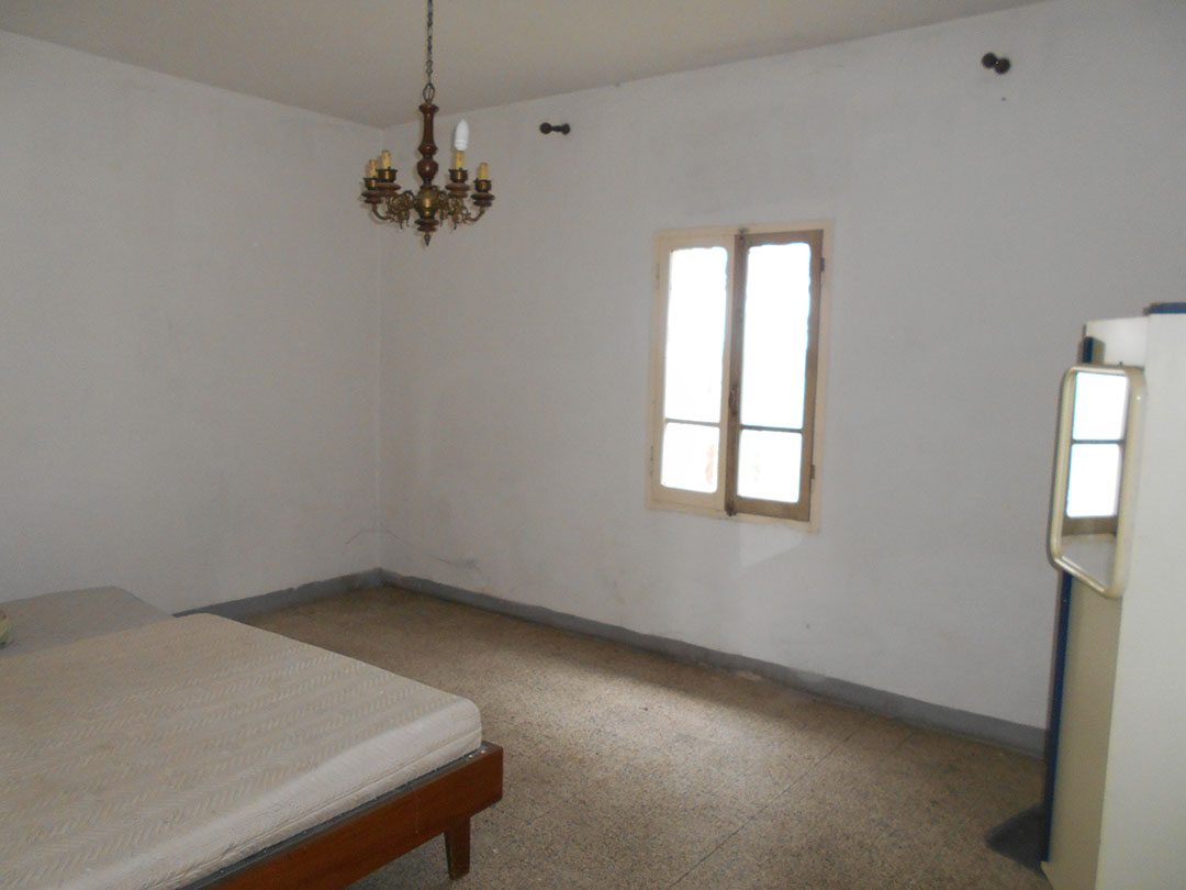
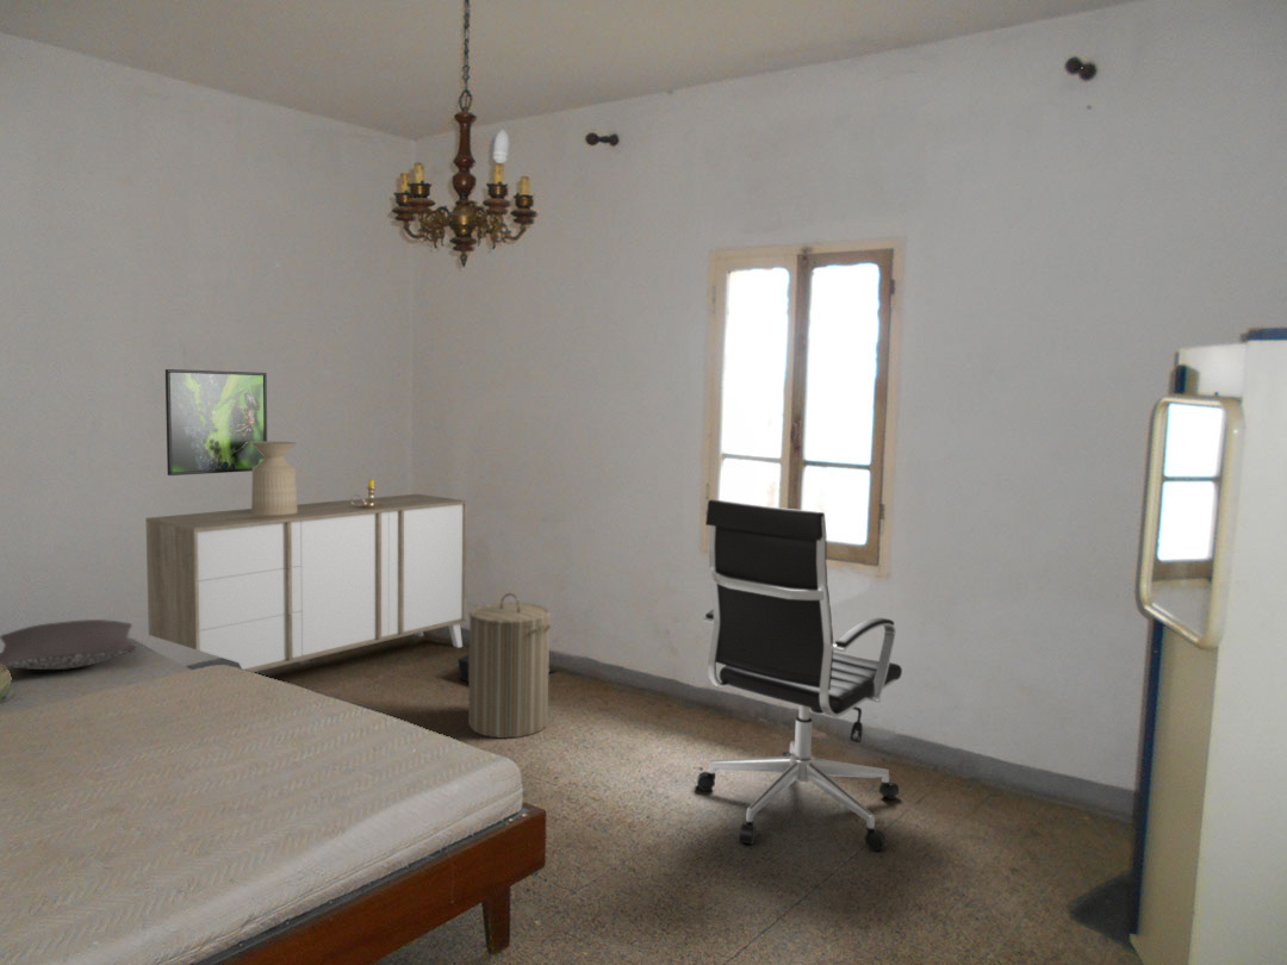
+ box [456,653,559,683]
+ candlestick [349,478,385,509]
+ side table [250,441,298,515]
+ chair [696,498,903,852]
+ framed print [164,368,268,477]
+ cabinet [144,493,468,673]
+ laundry hamper [467,592,552,740]
+ pillow [0,618,138,671]
